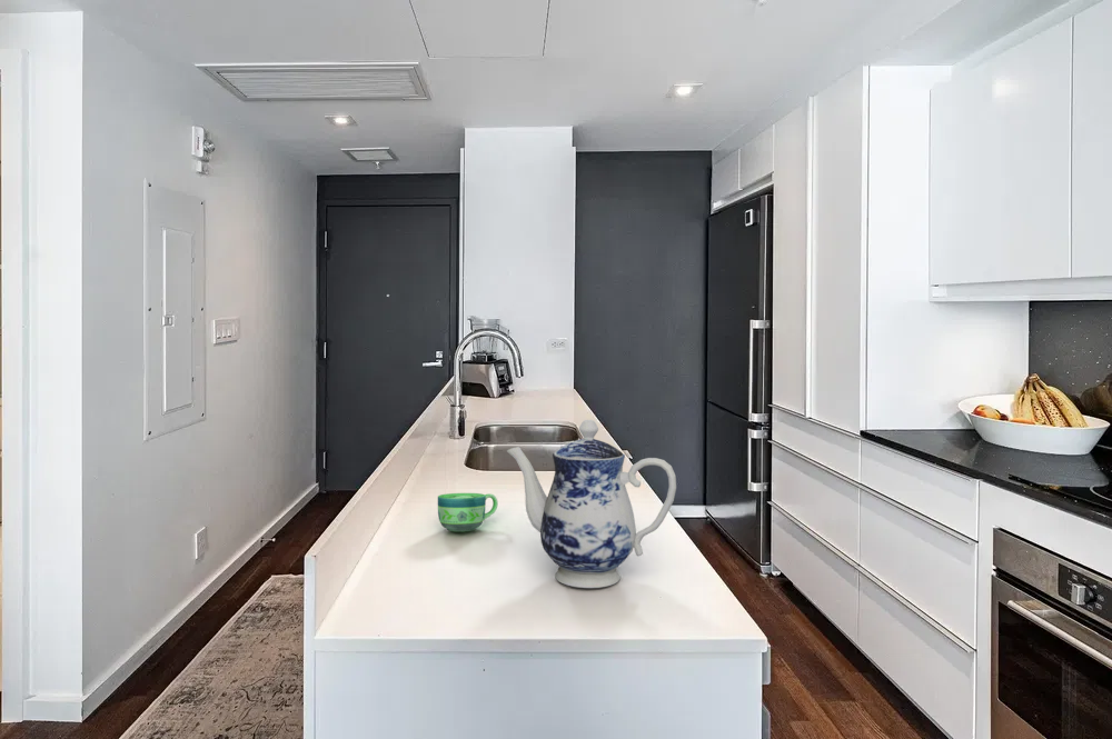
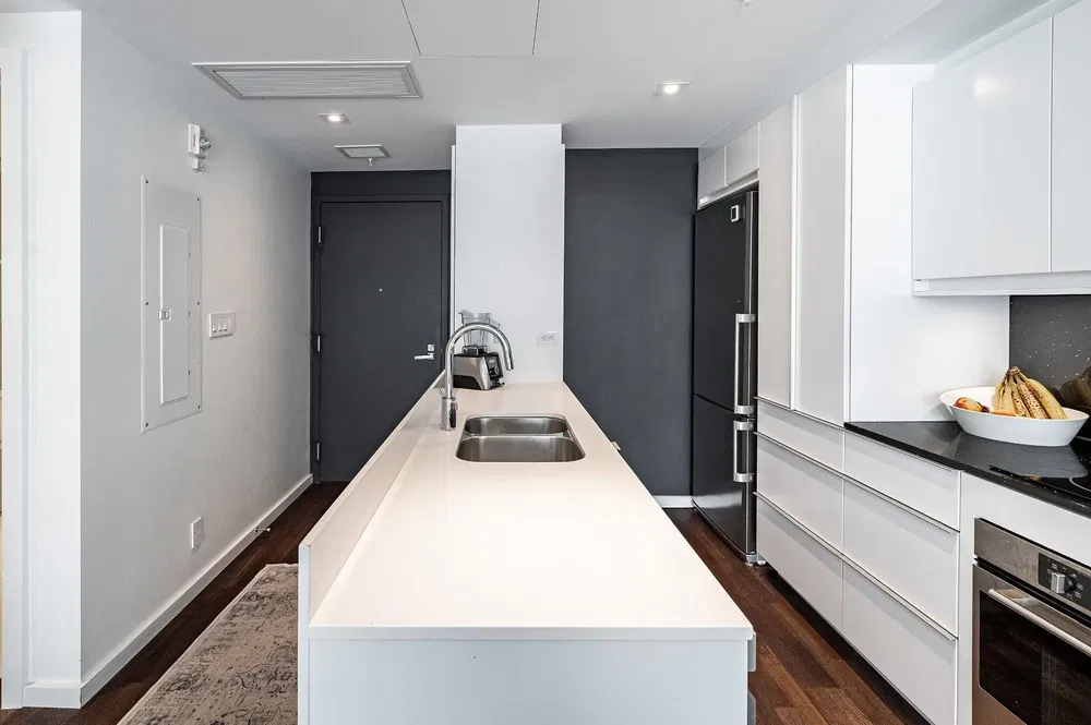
- cup [437,492,499,532]
- teapot [506,419,677,589]
